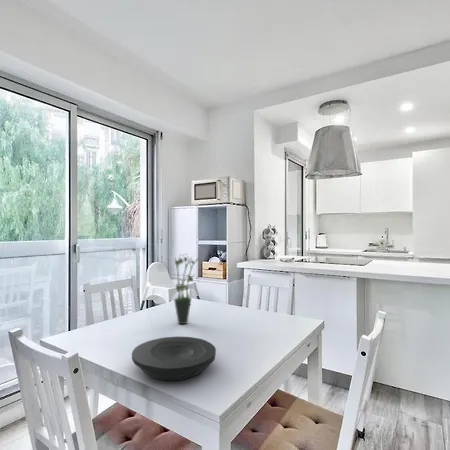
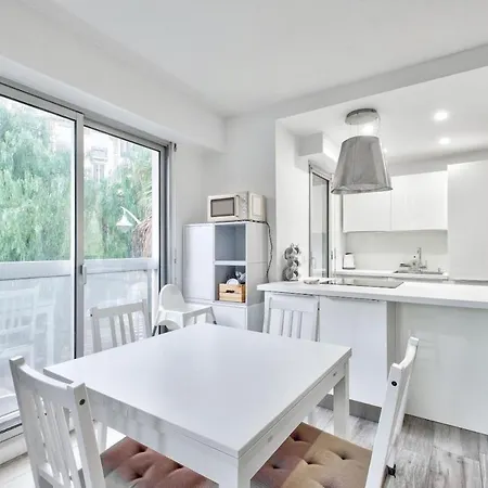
- plate [131,336,217,381]
- potted plant [173,253,204,325]
